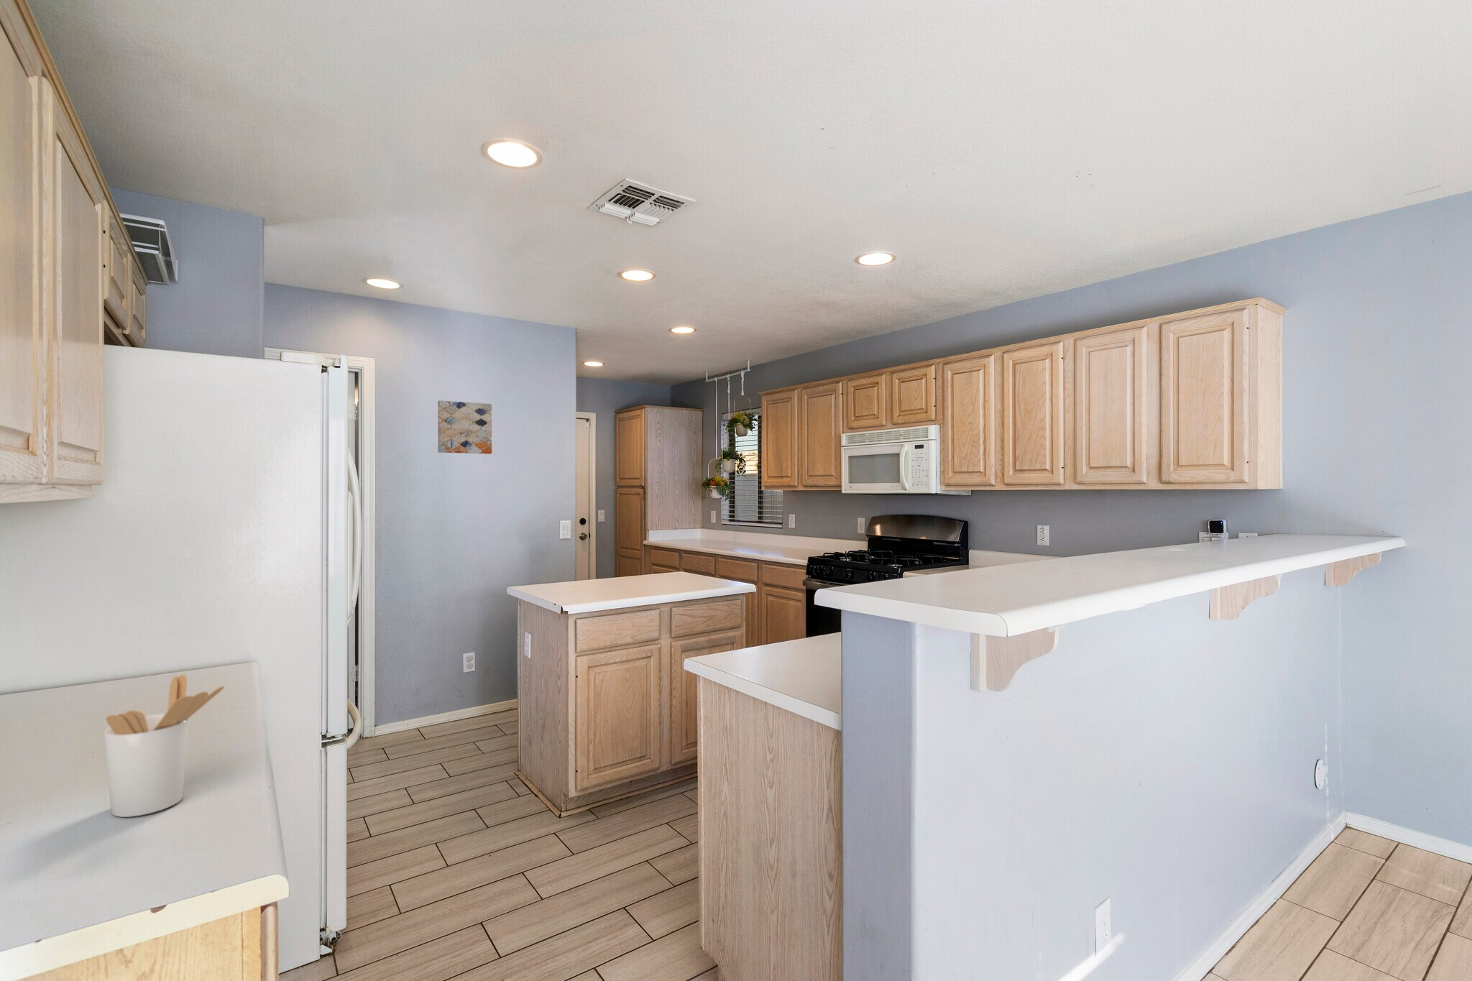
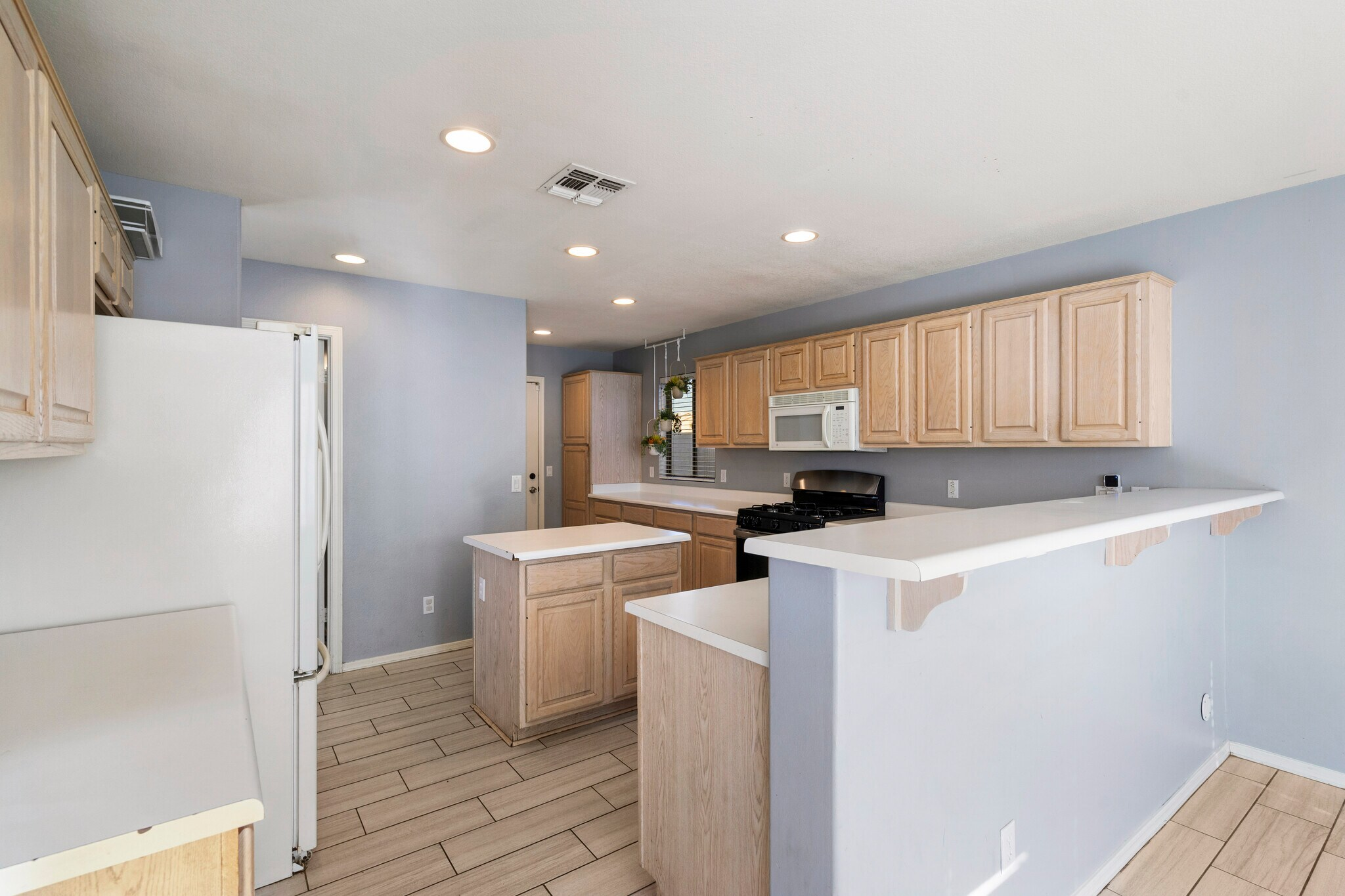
- utensil holder [104,673,225,818]
- wall art [437,400,492,454]
